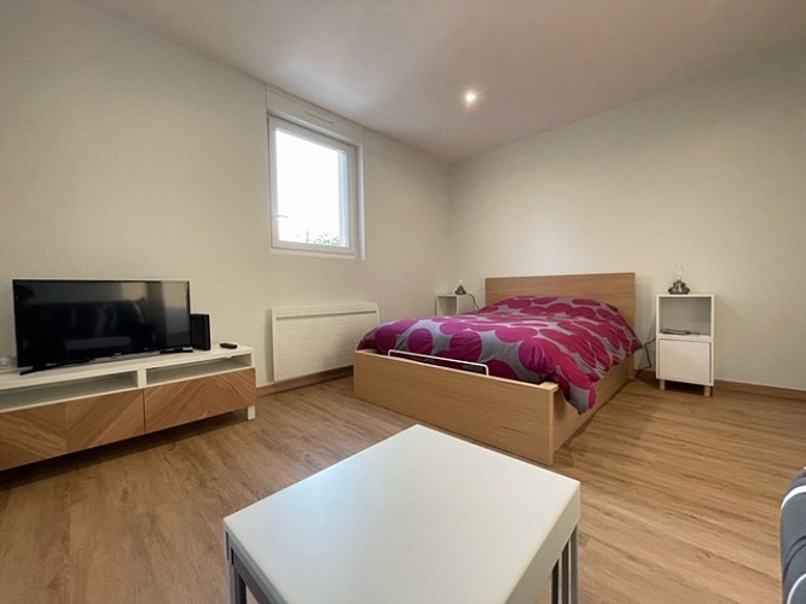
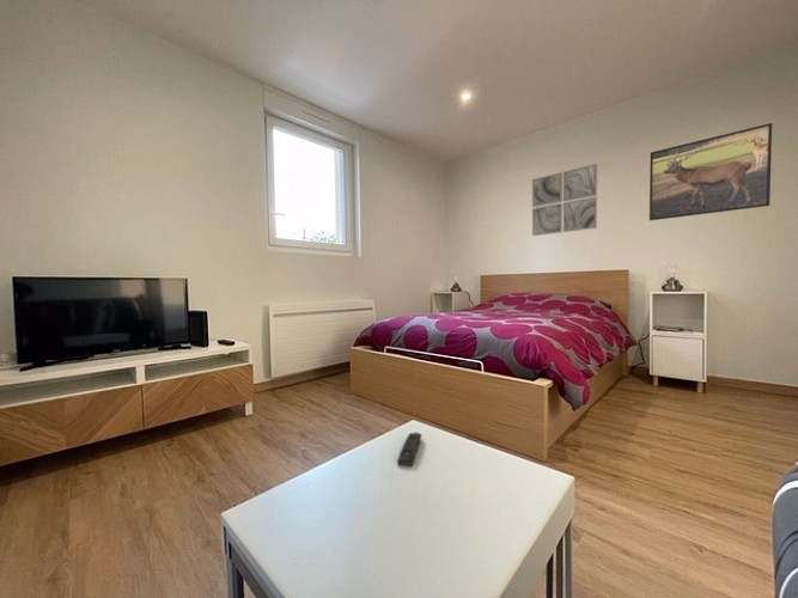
+ wall art [531,163,598,237]
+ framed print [648,122,773,221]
+ remote control [396,431,422,466]
